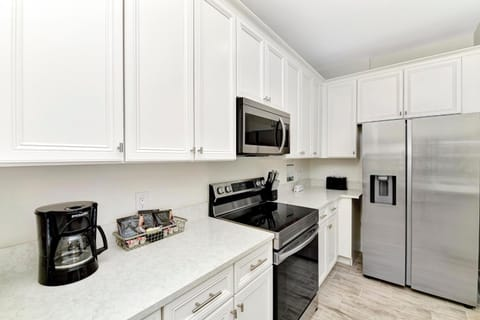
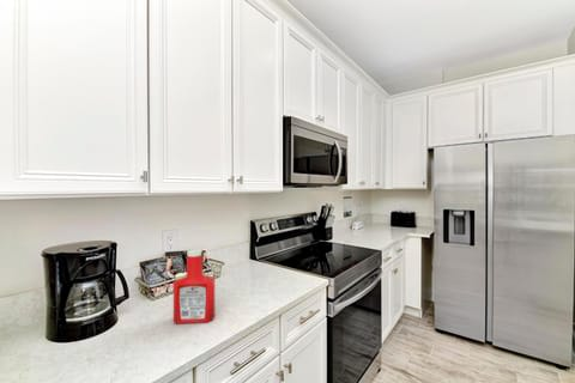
+ soap bottle [172,248,216,324]
